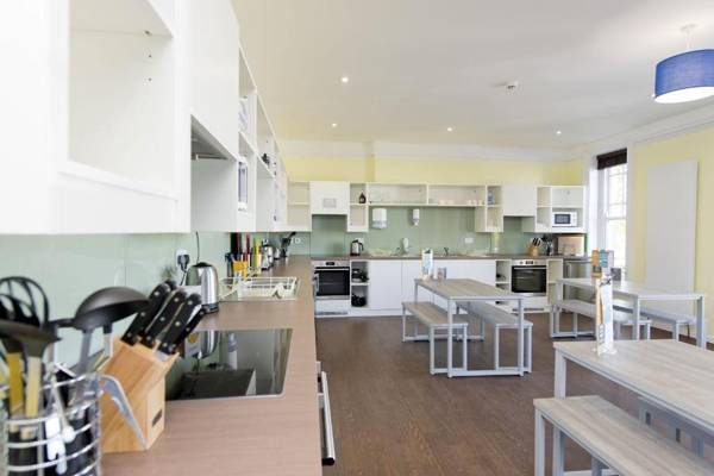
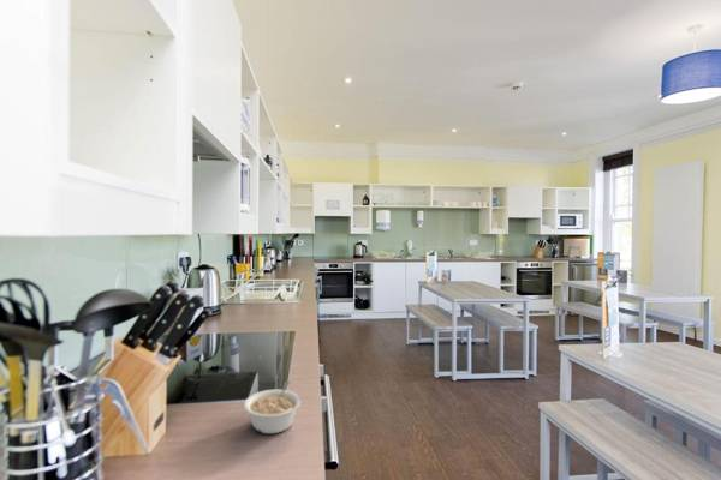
+ legume [243,380,303,434]
